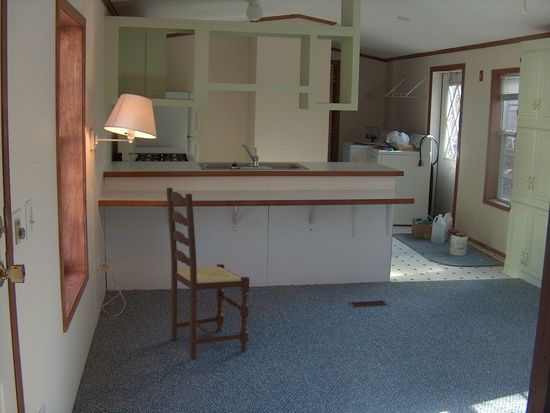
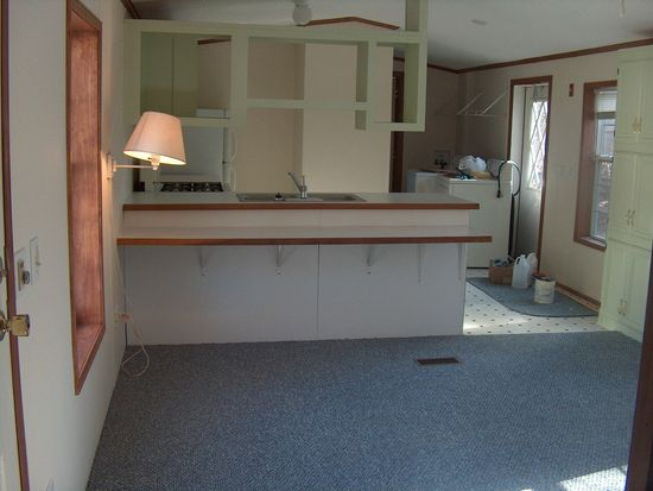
- dining chair [165,186,250,359]
